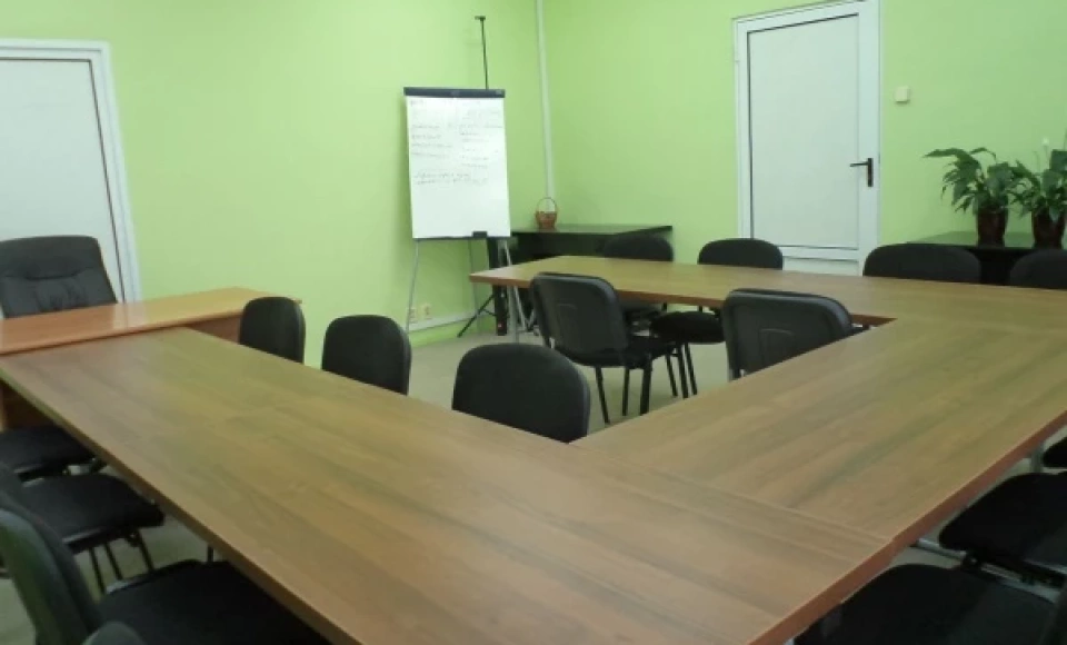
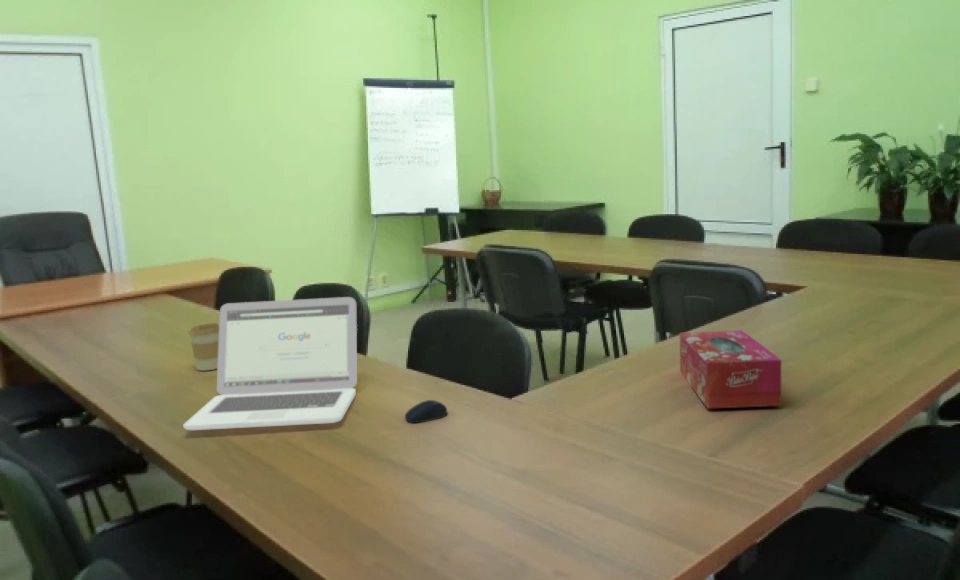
+ computer mouse [404,399,448,424]
+ laptop [182,296,358,431]
+ coffee cup [187,322,219,372]
+ tissue box [679,329,782,409]
